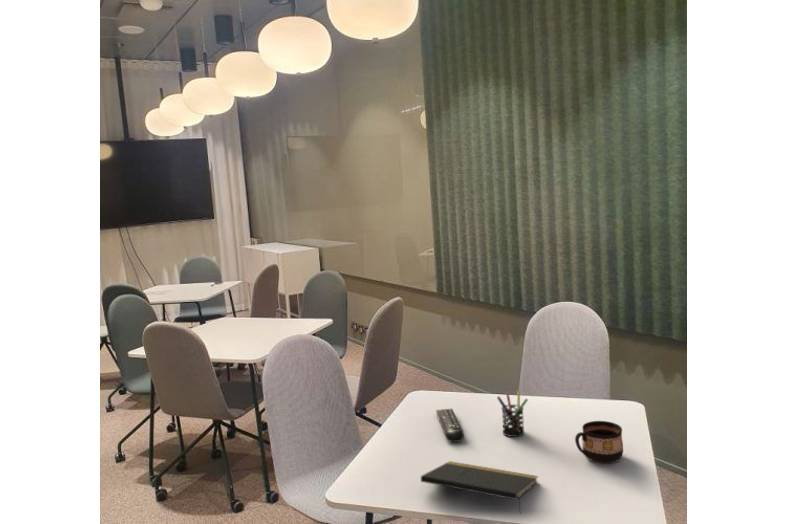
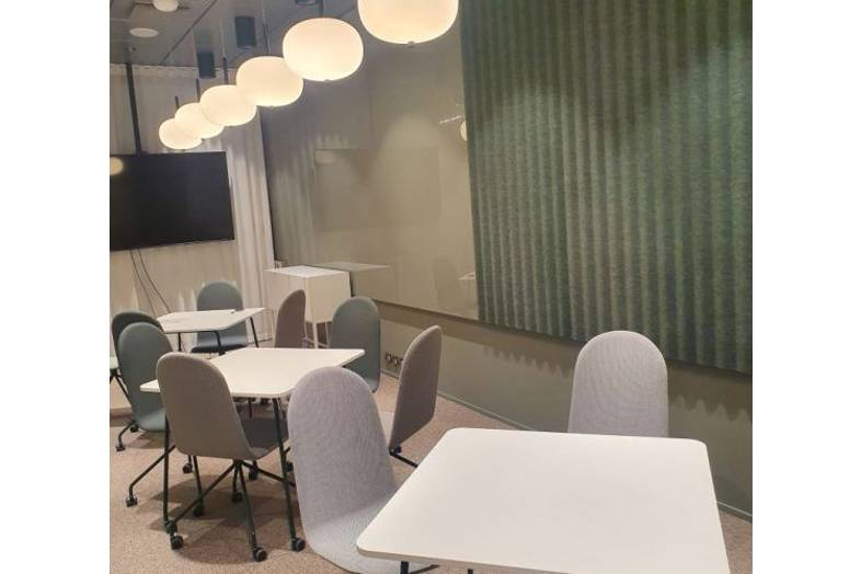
- notepad [420,460,539,515]
- pen holder [496,390,529,438]
- cup [574,420,624,464]
- remote control [435,408,465,443]
